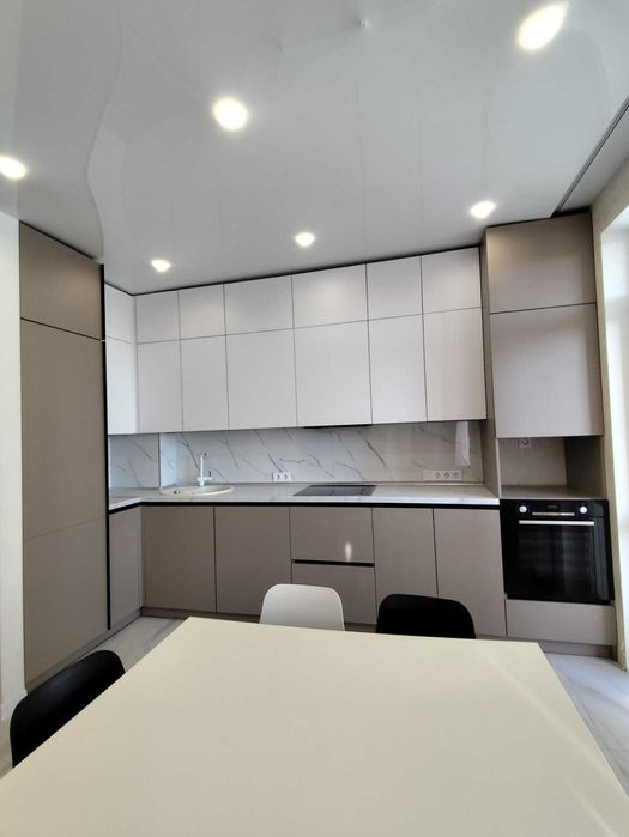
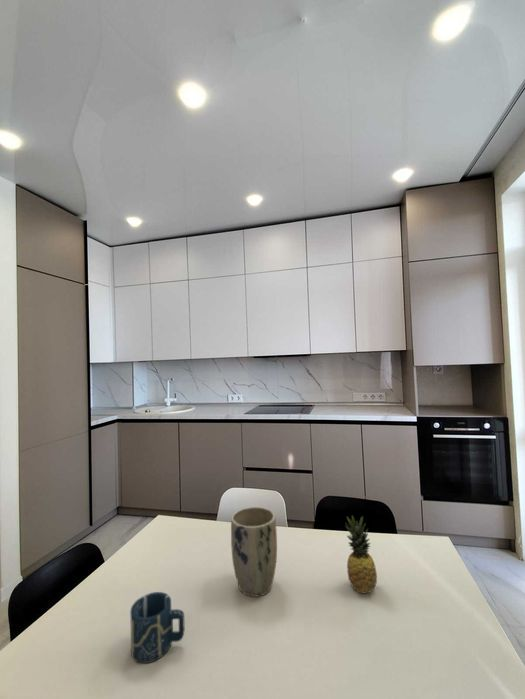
+ fruit [344,515,378,594]
+ cup [129,591,186,664]
+ plant pot [230,506,278,598]
